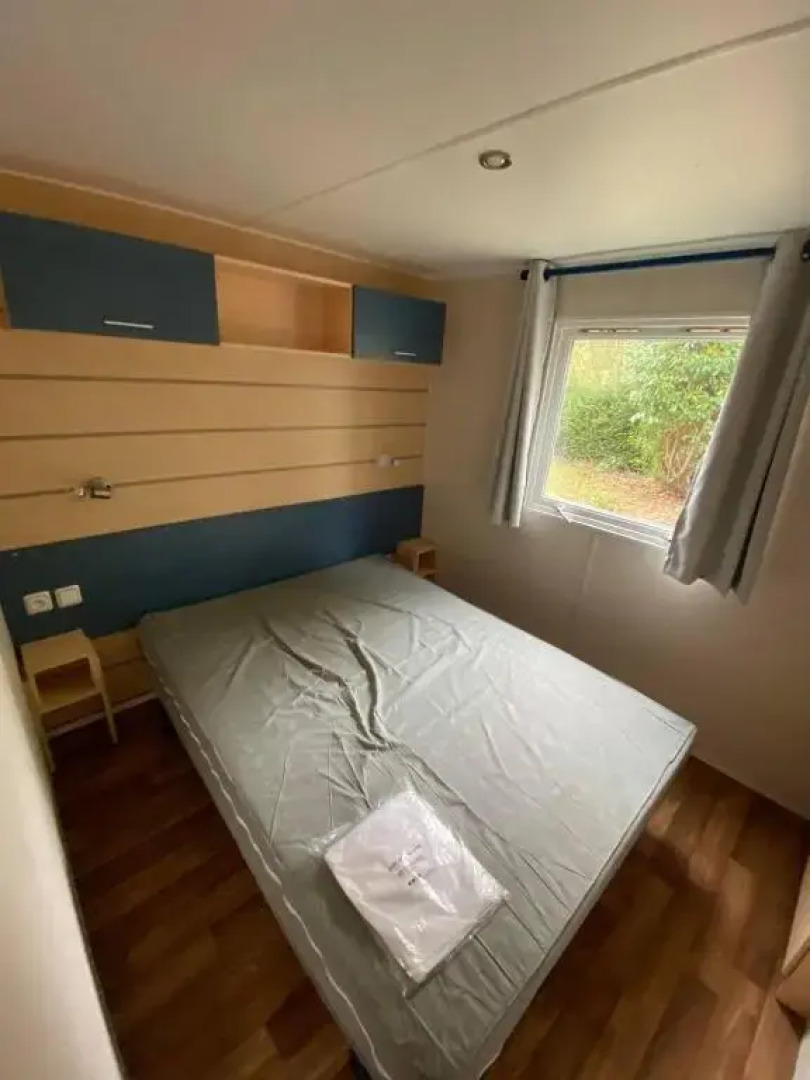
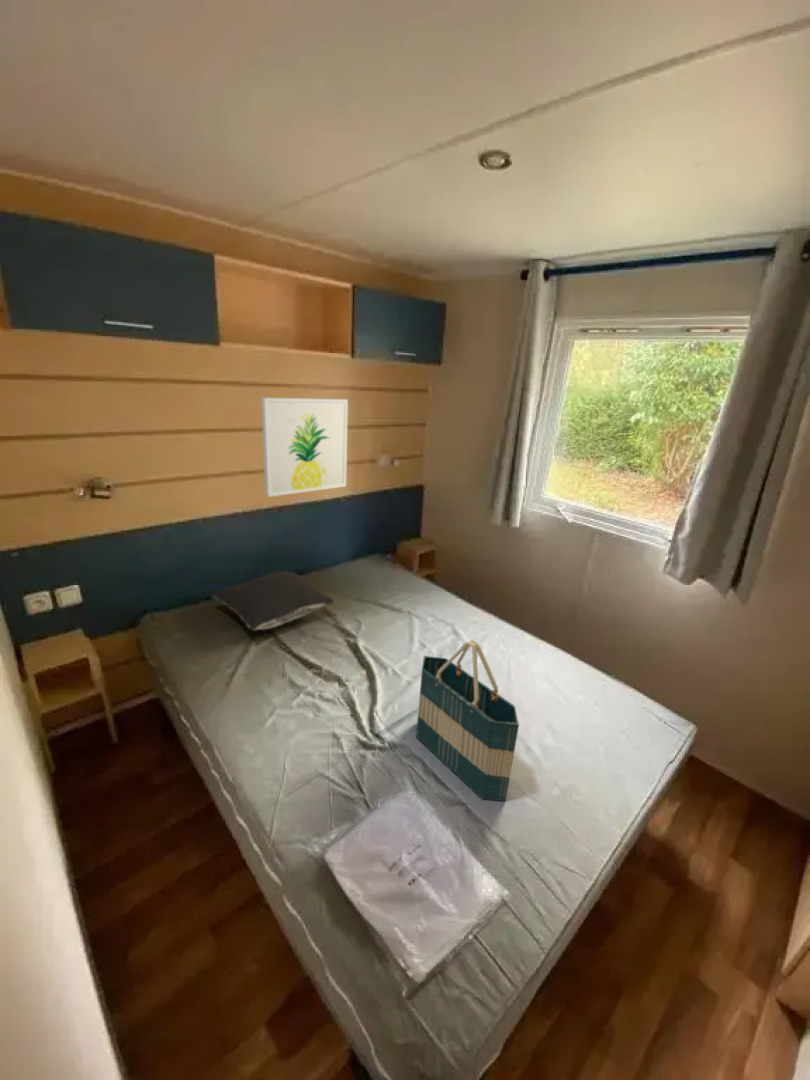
+ tote bag [415,639,520,802]
+ wall art [260,397,349,498]
+ pillow [210,570,335,632]
